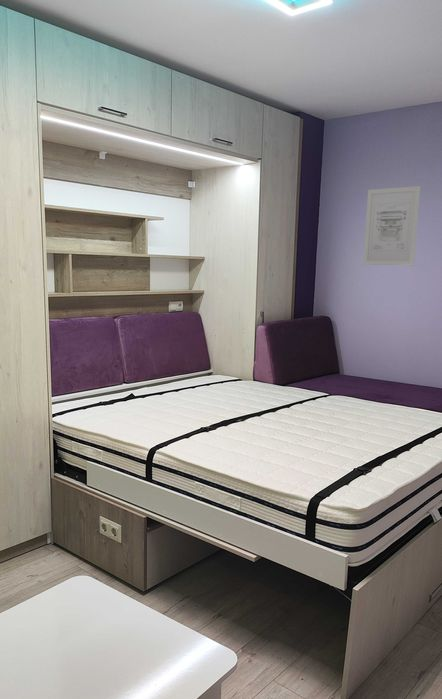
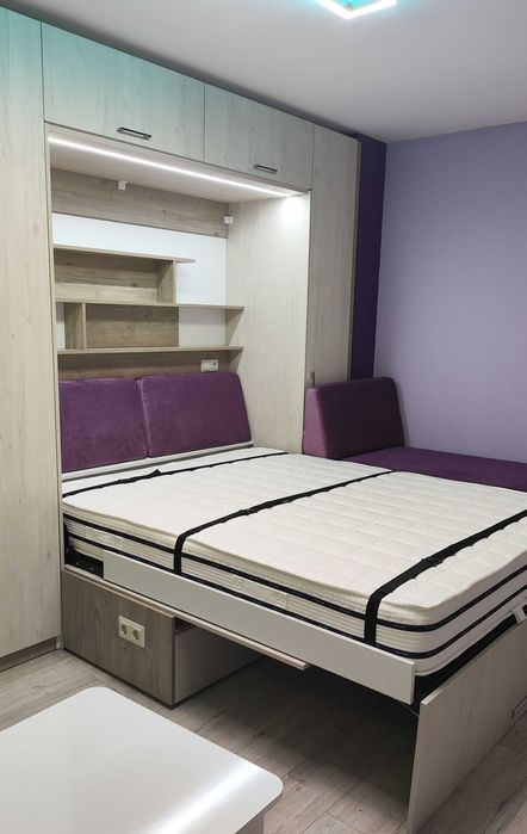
- wall art [362,185,421,267]
